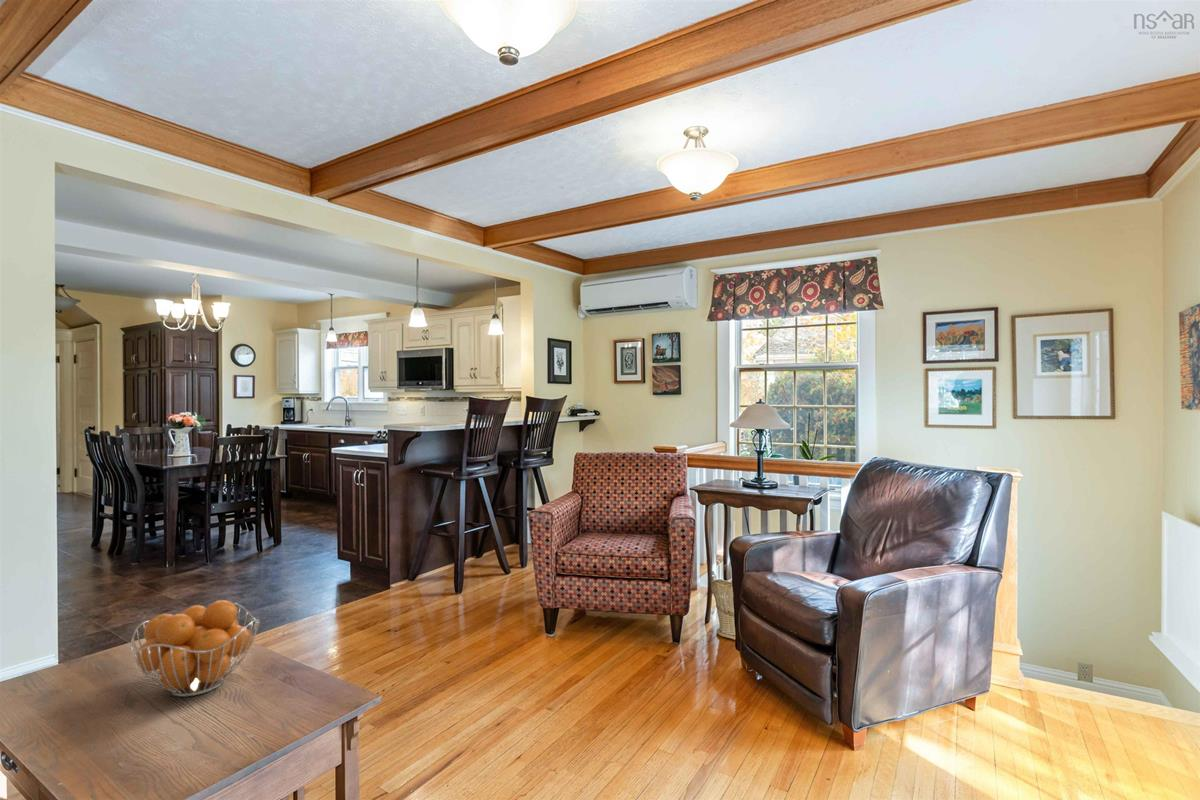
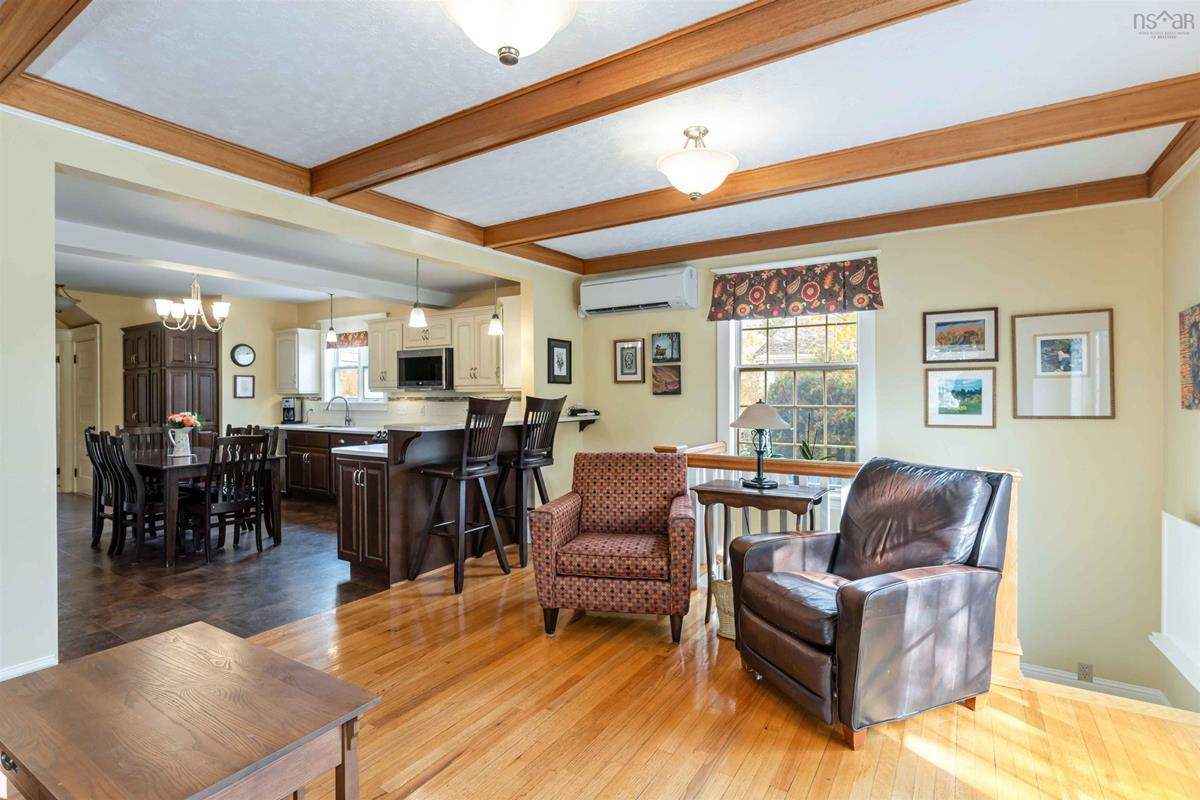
- fruit basket [130,599,261,698]
